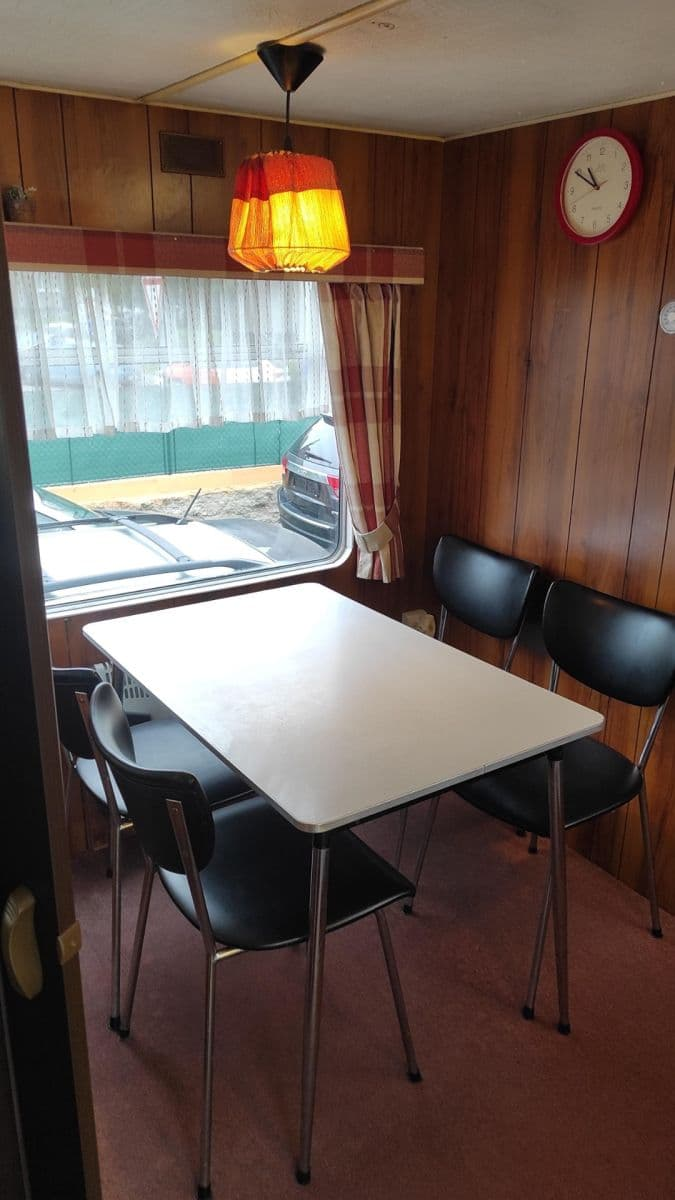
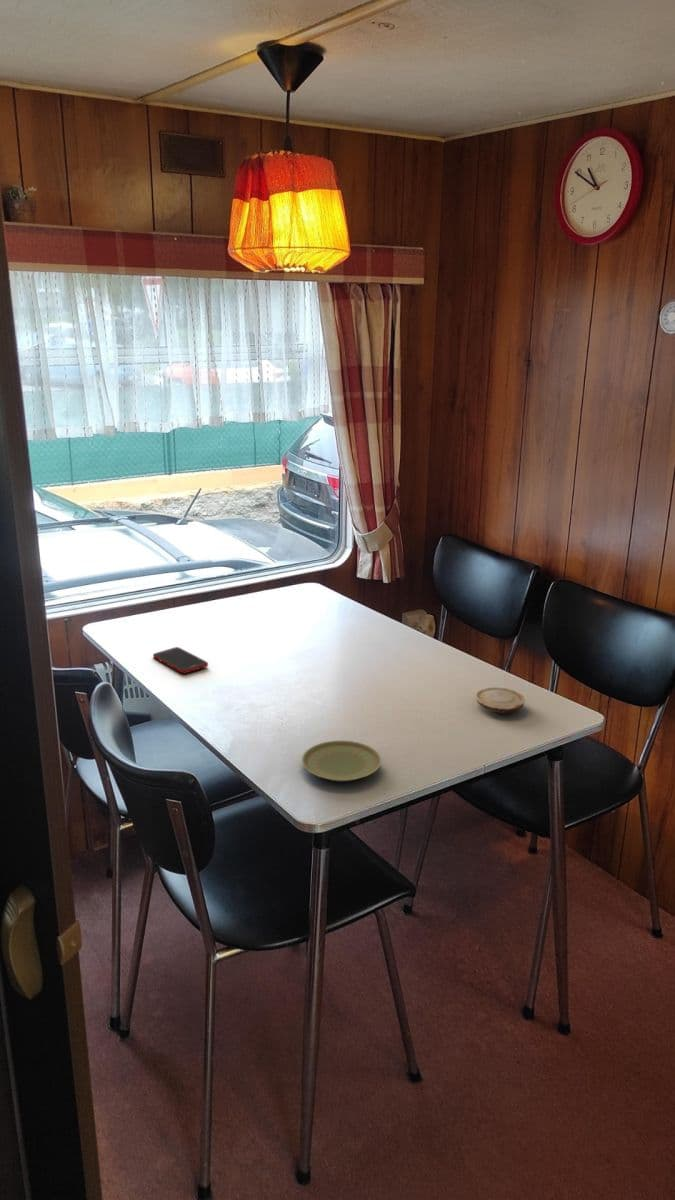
+ cell phone [152,646,209,674]
+ plate [301,740,382,782]
+ wood slice [475,686,526,714]
